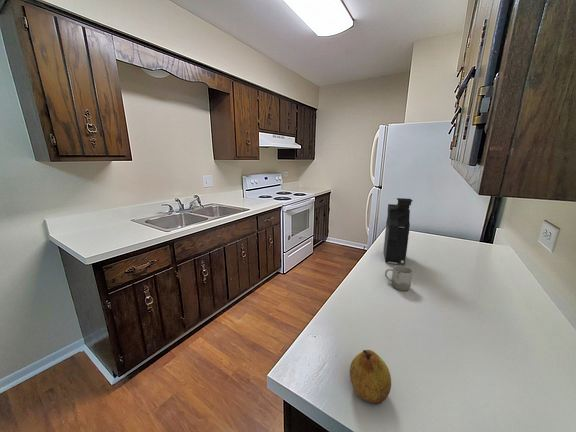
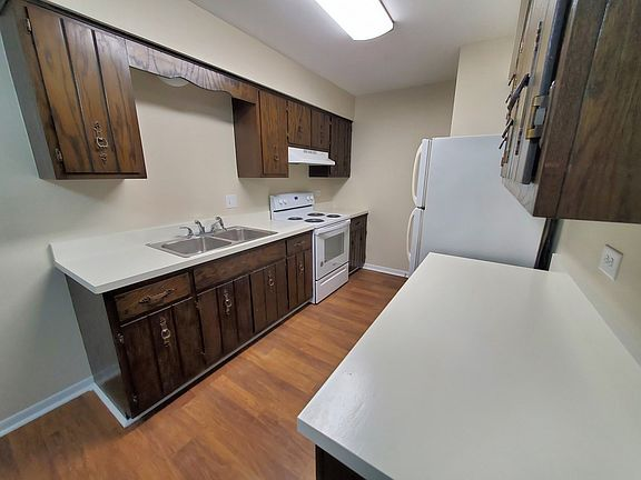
- coffee maker [382,197,414,266]
- fruit [349,349,392,405]
- cup [384,265,413,291]
